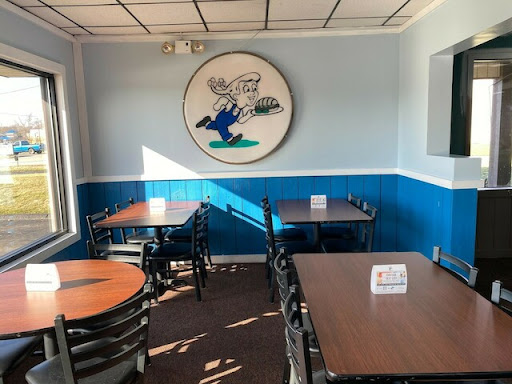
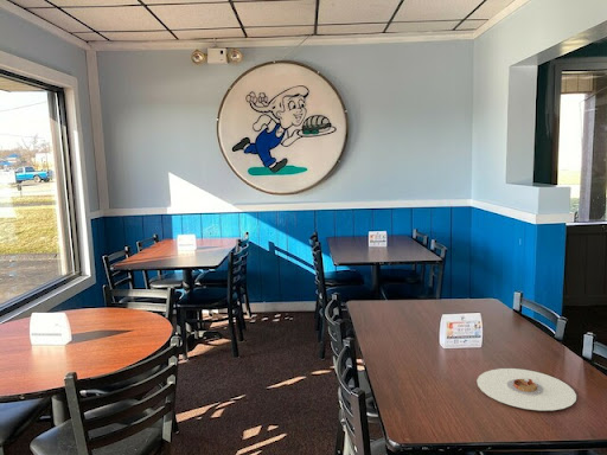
+ plate [475,367,577,411]
